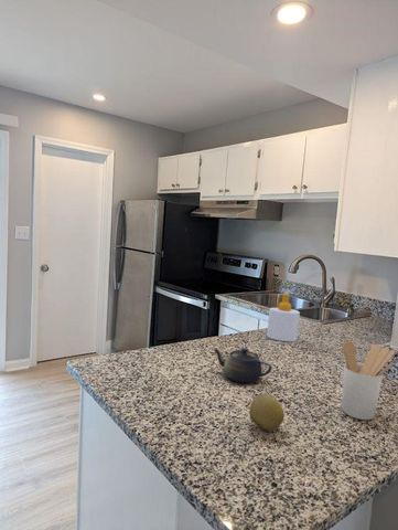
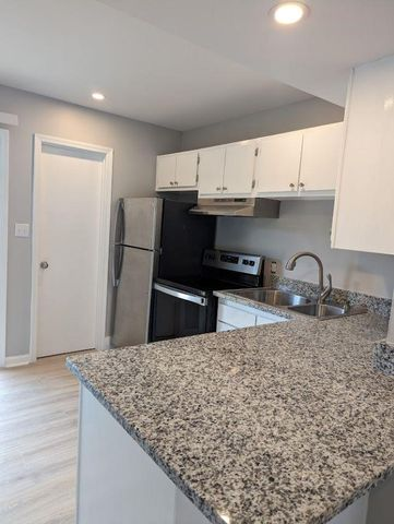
- fruit [248,393,286,432]
- soap bottle [266,292,301,342]
- teapot [213,347,273,384]
- utensil holder [341,340,396,421]
